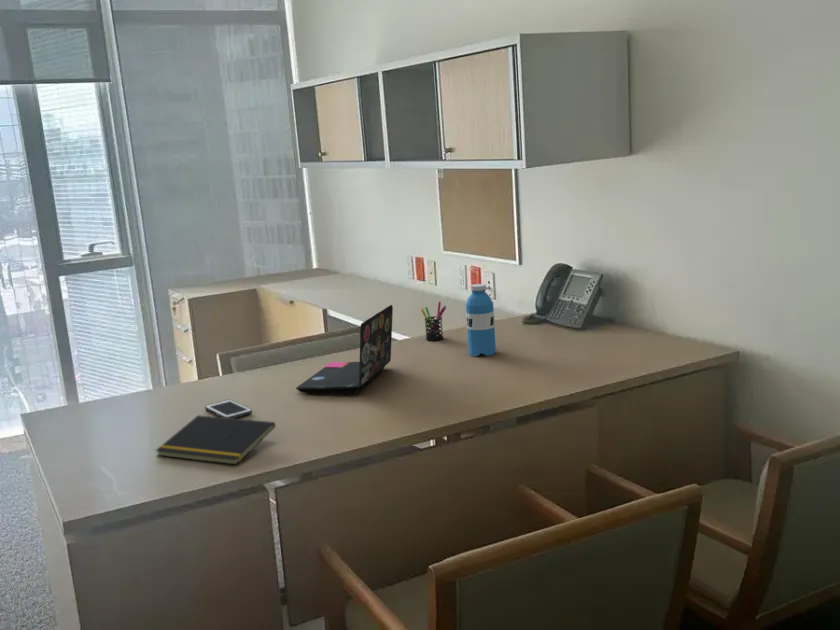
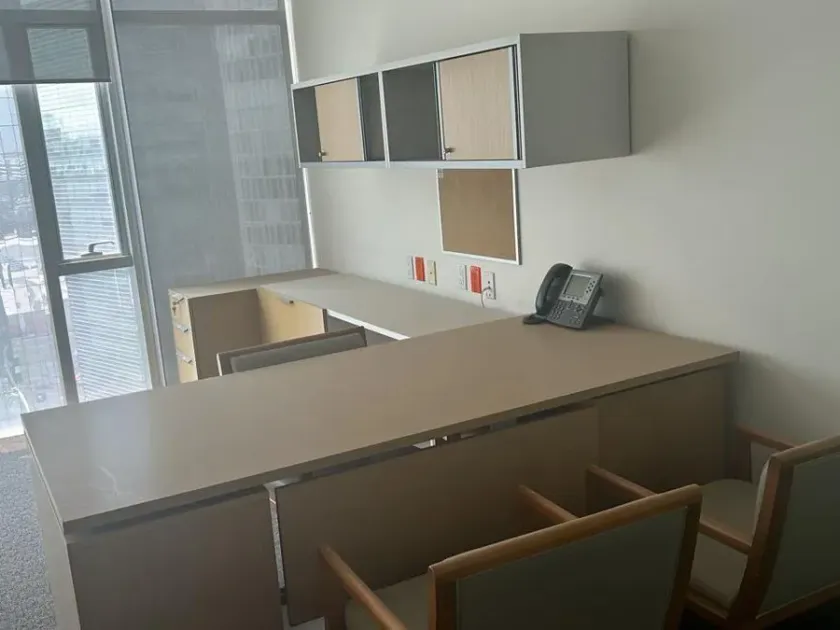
- pen holder [420,301,447,342]
- laptop [295,304,394,395]
- notepad [154,414,277,466]
- water bottle [465,283,497,357]
- cell phone [204,399,253,419]
